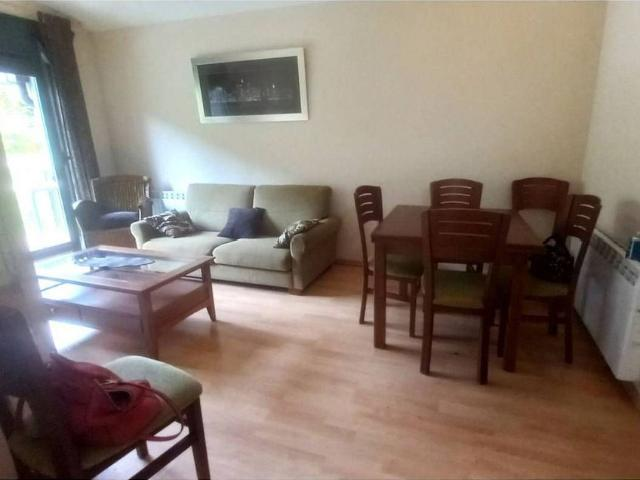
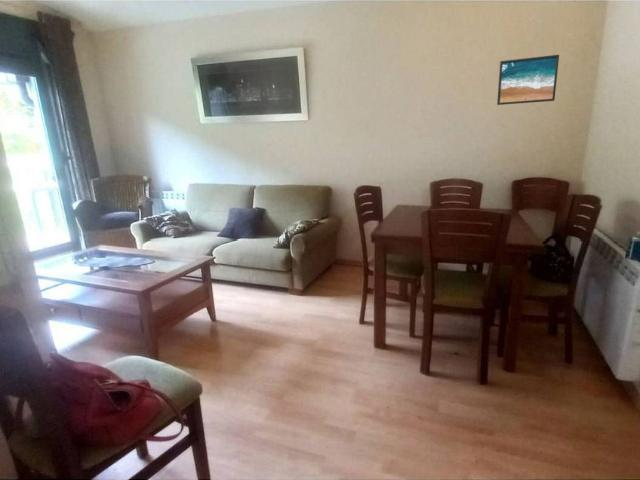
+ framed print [496,54,560,106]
